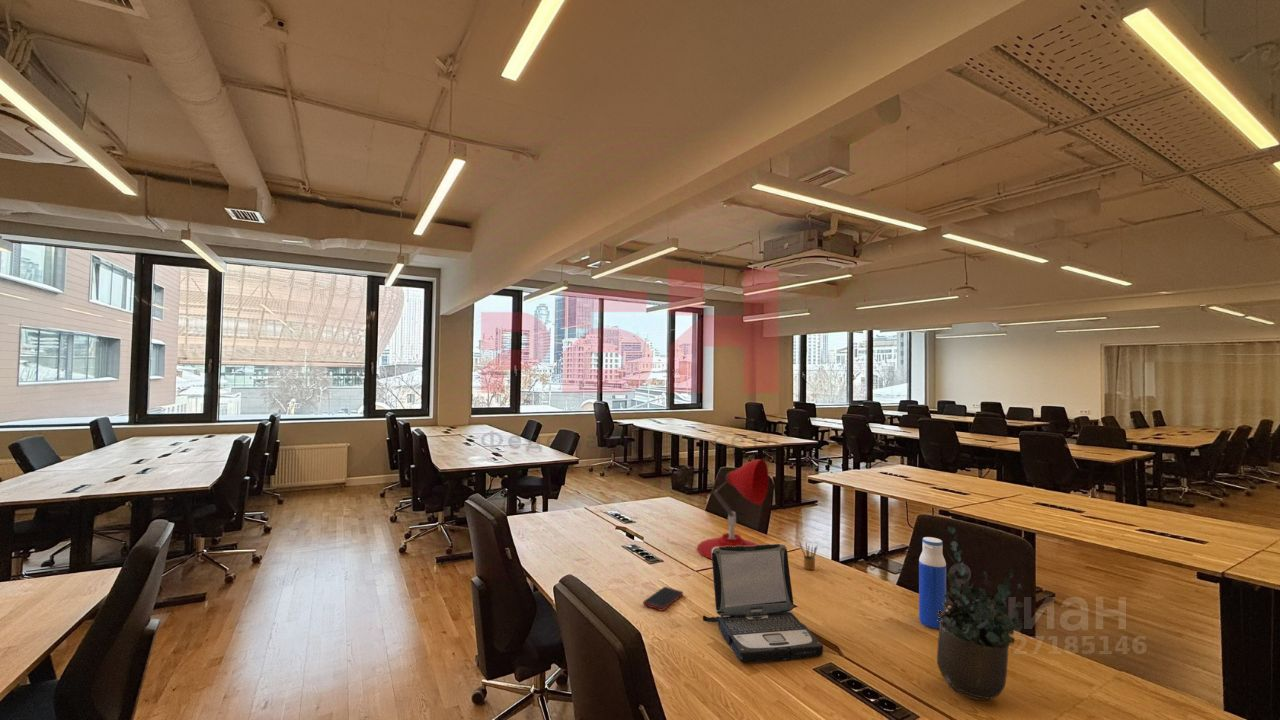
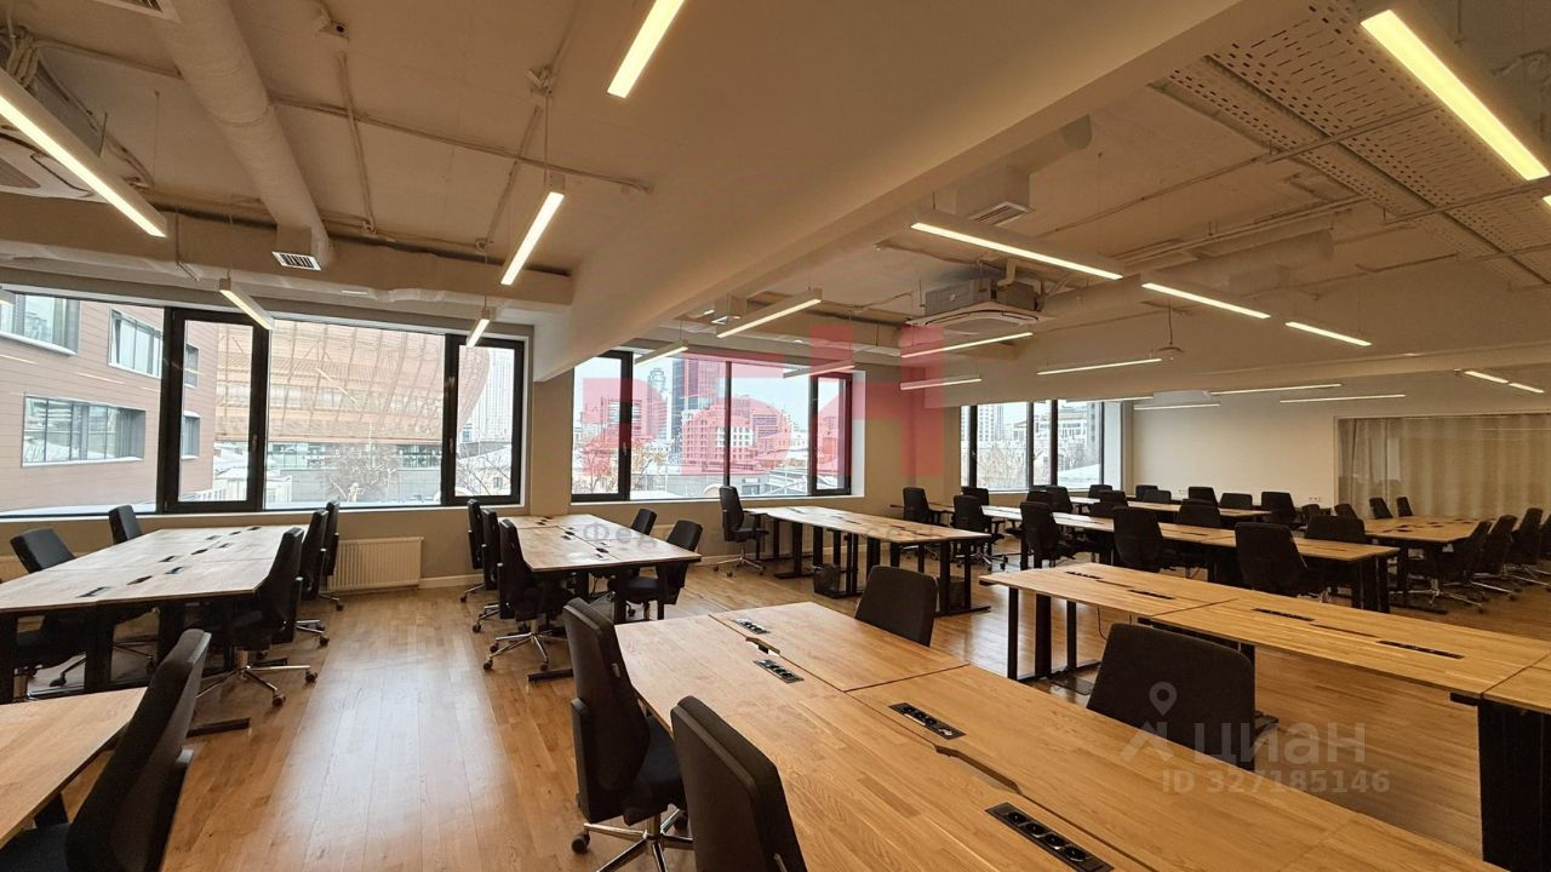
- water bottle [918,536,947,630]
- pencil box [798,541,818,571]
- cell phone [642,586,684,612]
- potted plant [936,526,1025,702]
- laptop [702,543,824,663]
- desk lamp [696,458,770,560]
